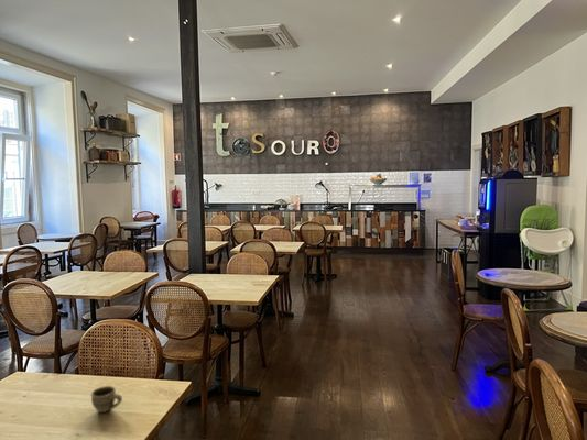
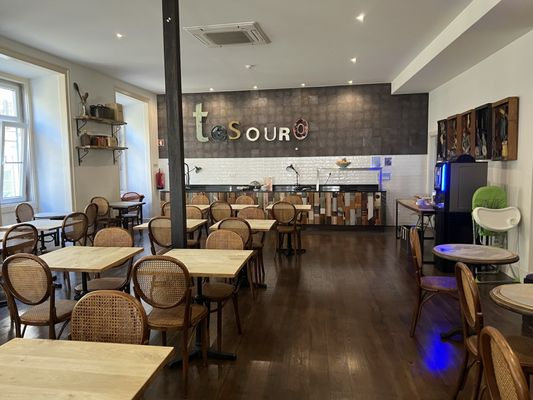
- cup [89,385,123,414]
